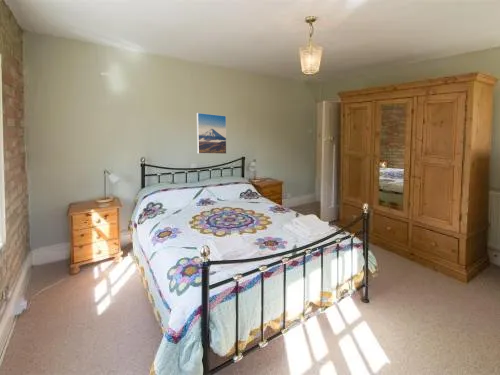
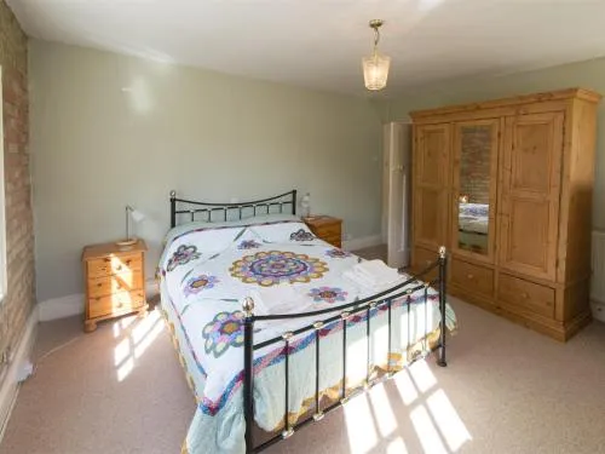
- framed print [196,112,227,155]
